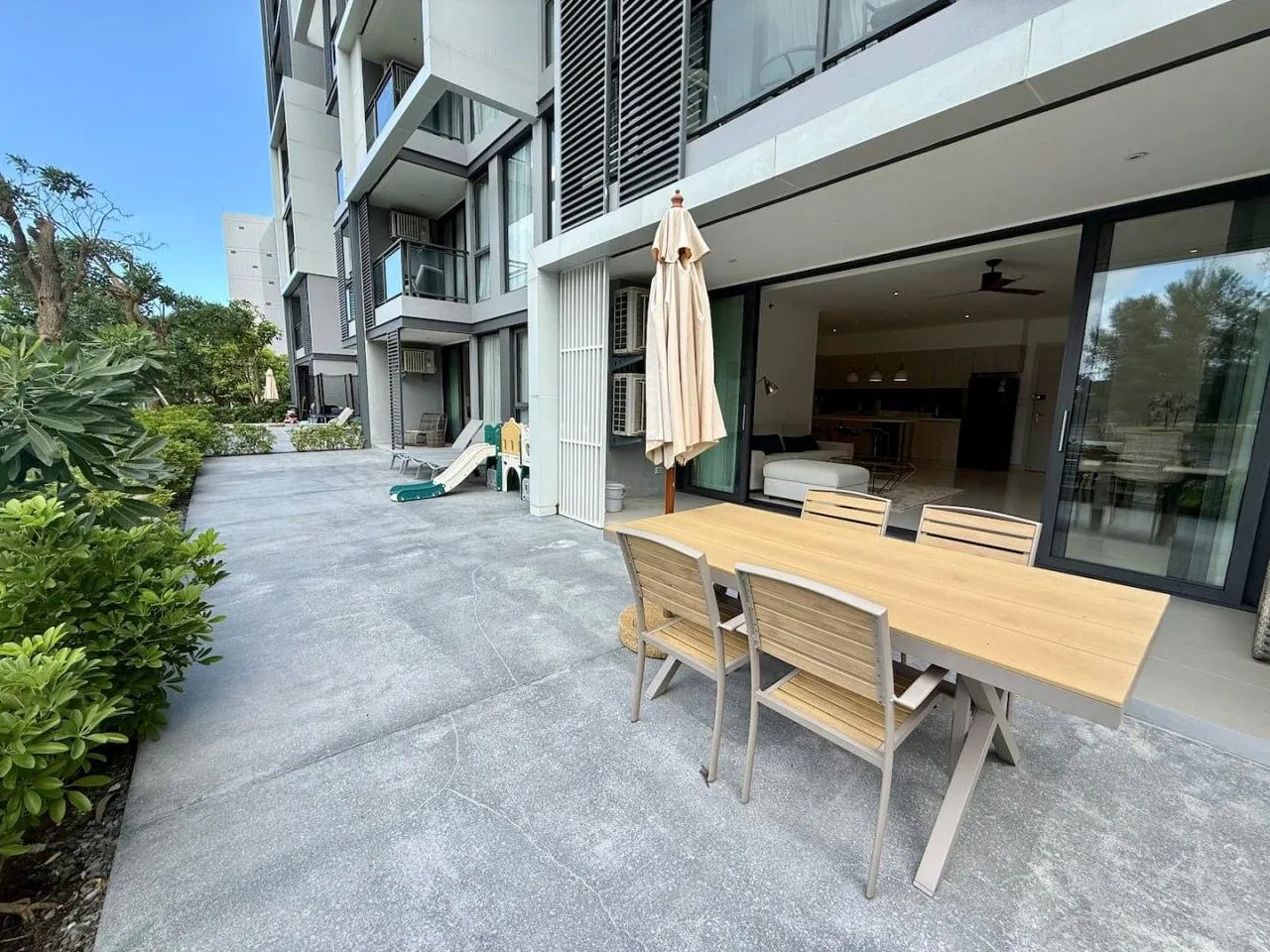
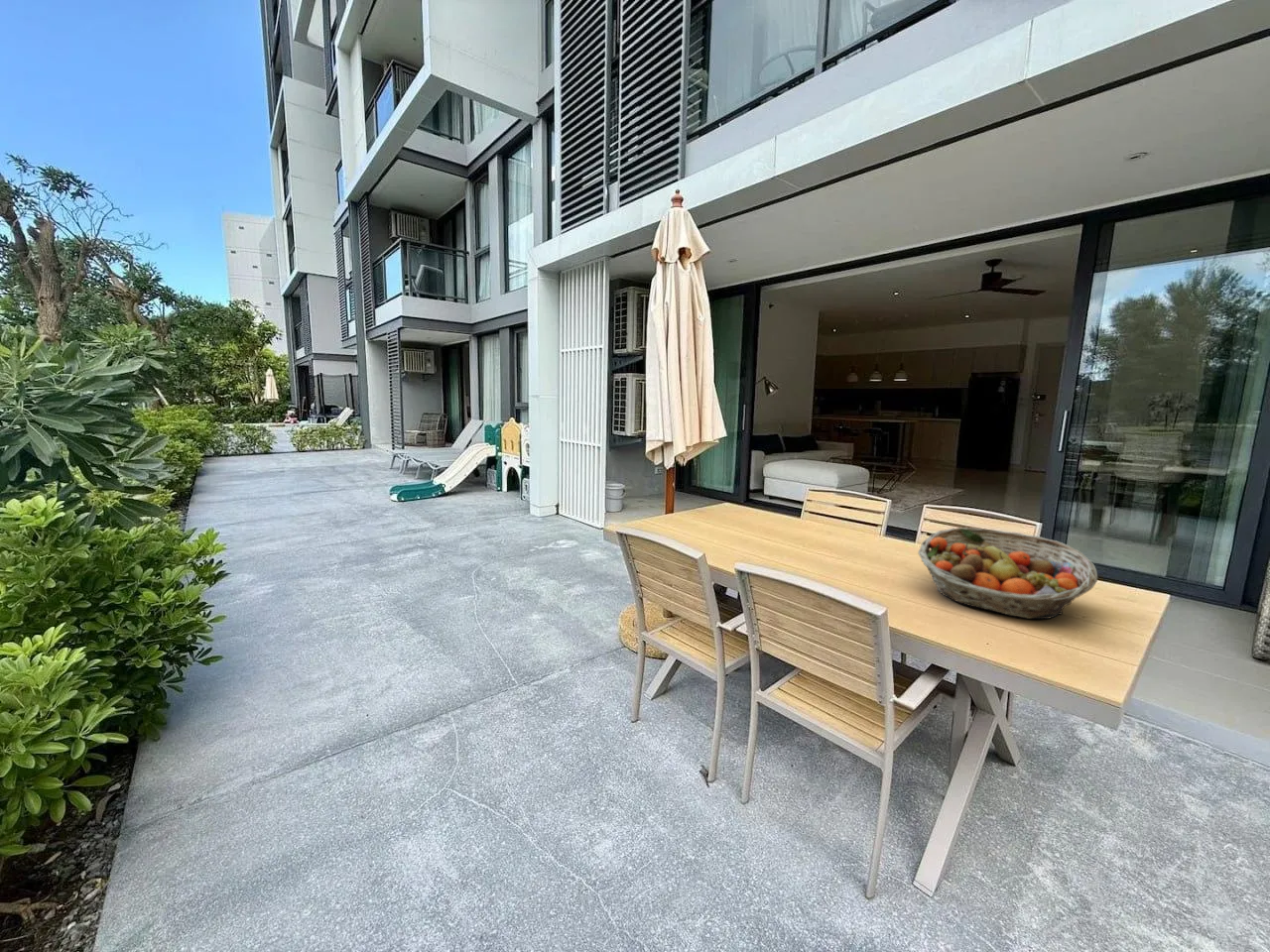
+ fruit basket [917,527,1098,620]
